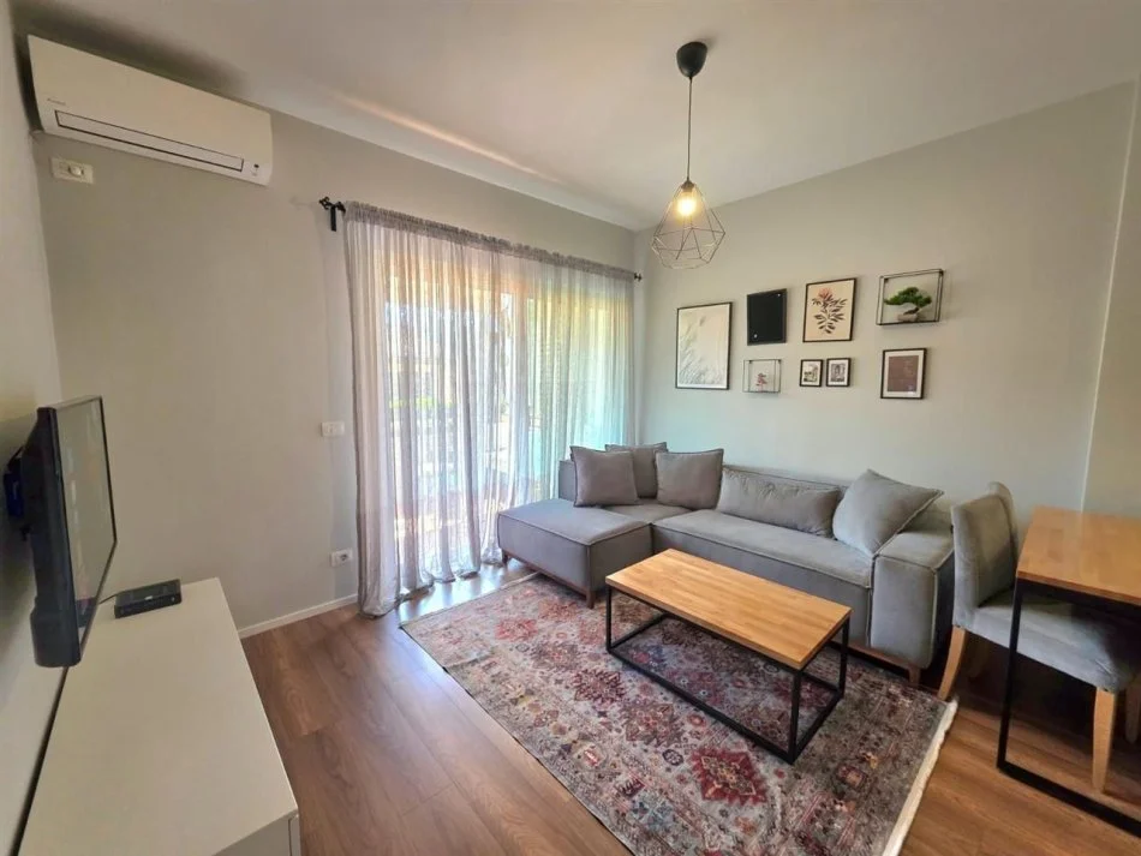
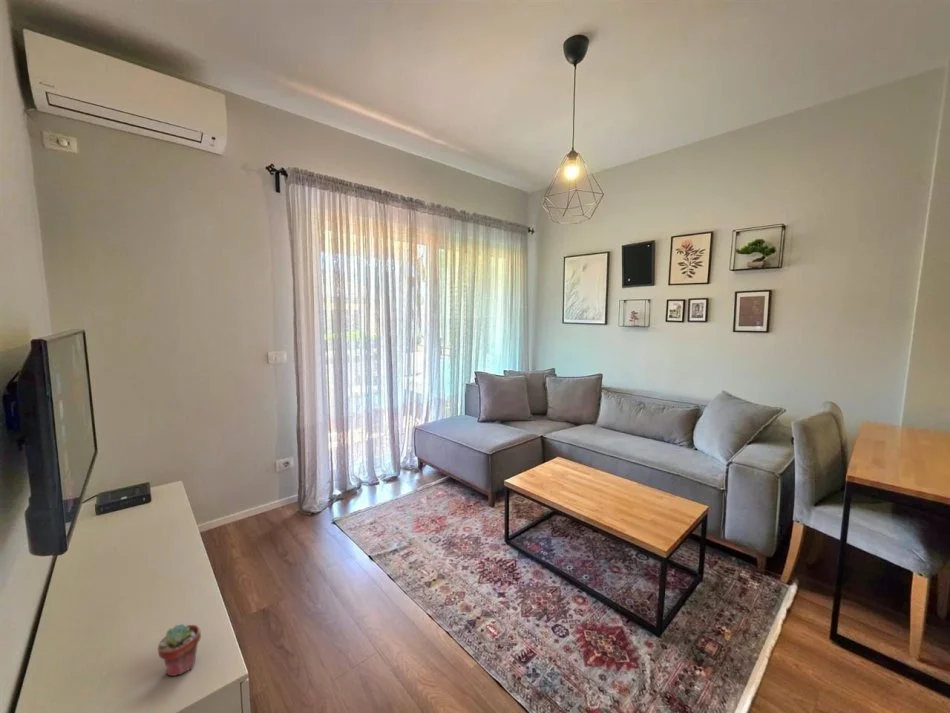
+ potted succulent [157,623,202,677]
